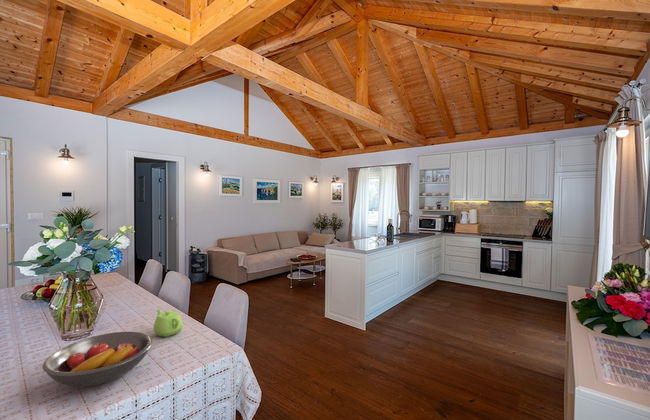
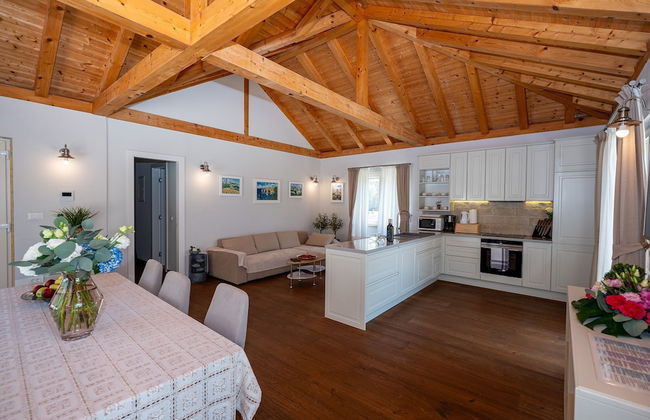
- fruit bowl [42,331,153,388]
- teapot [152,307,184,338]
